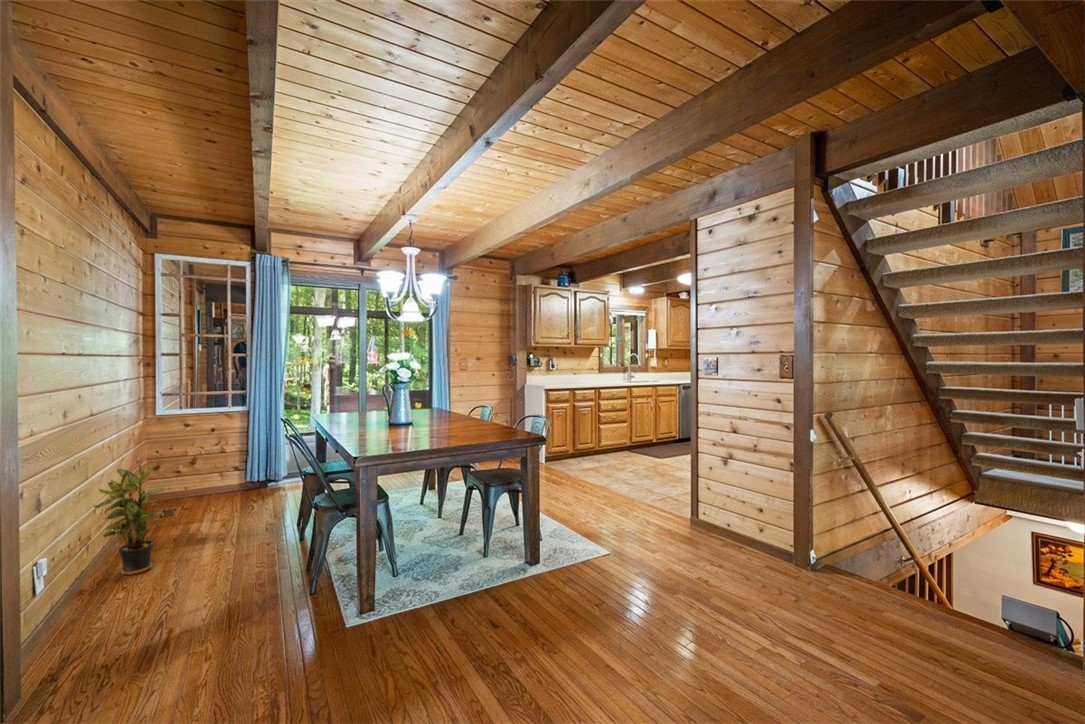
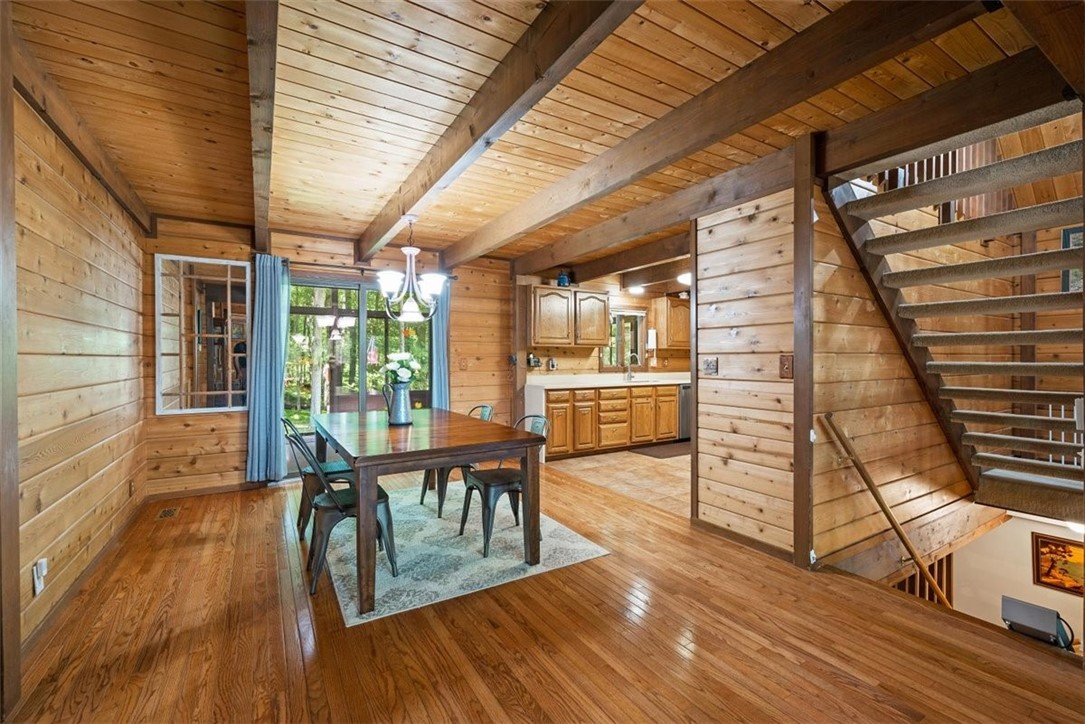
- potted plant [92,464,167,576]
